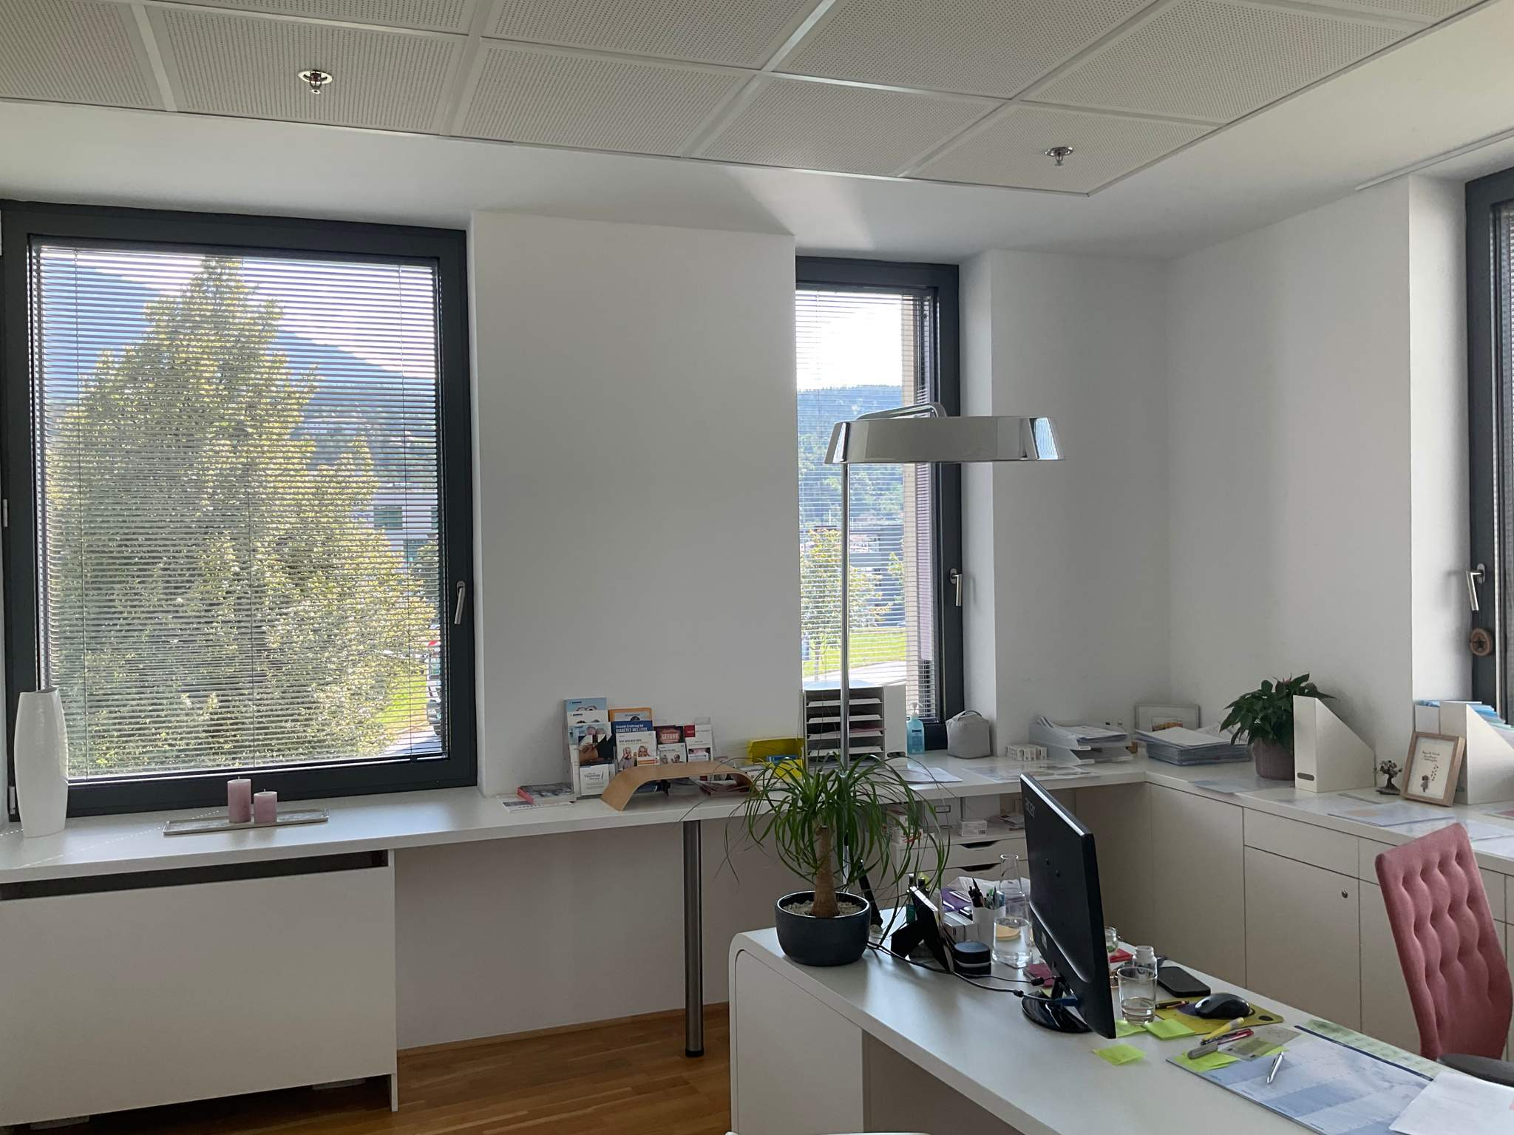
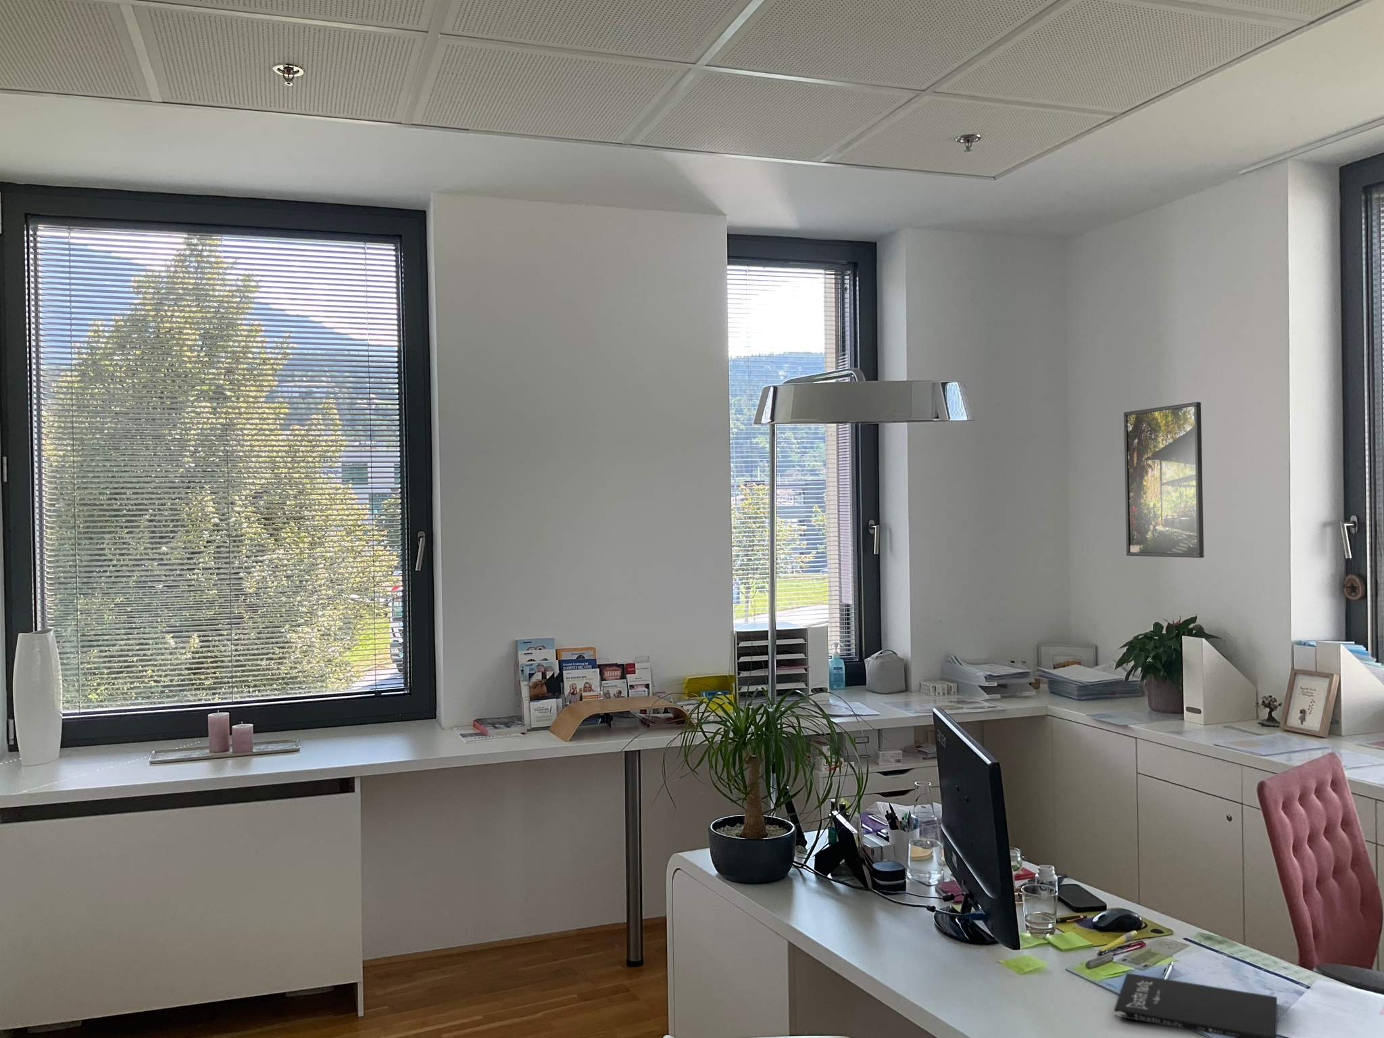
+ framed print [1124,401,1204,558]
+ notebook [1114,973,1278,1038]
